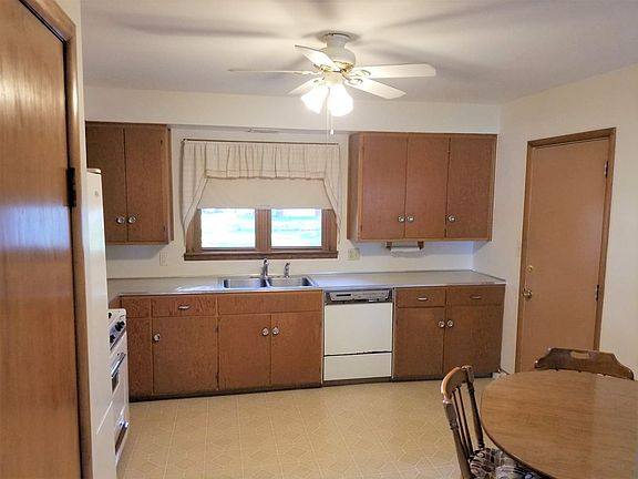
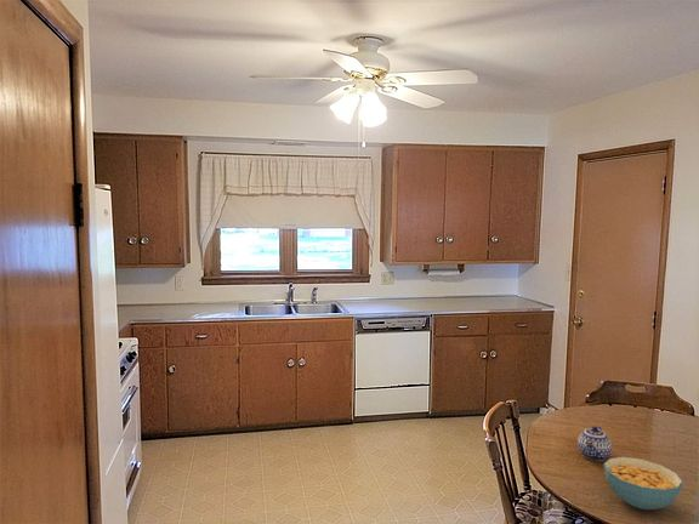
+ teapot [576,426,613,462]
+ cereal bowl [603,456,683,511]
